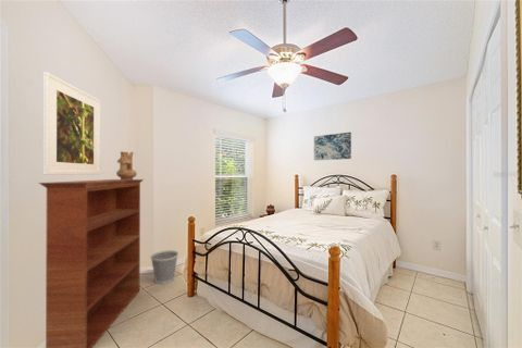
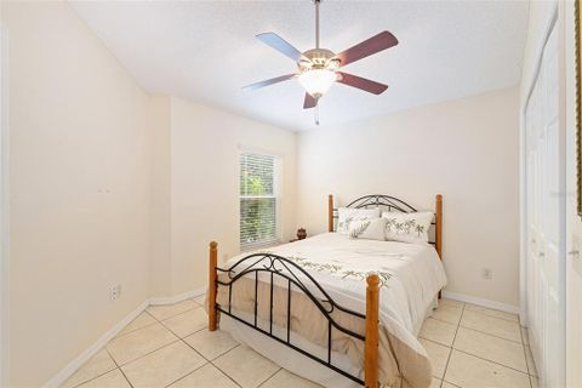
- bookcase [38,178,145,348]
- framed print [42,71,101,176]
- wastebasket [149,249,179,285]
- ceramic vessel [115,150,138,179]
- wall art [313,132,352,161]
